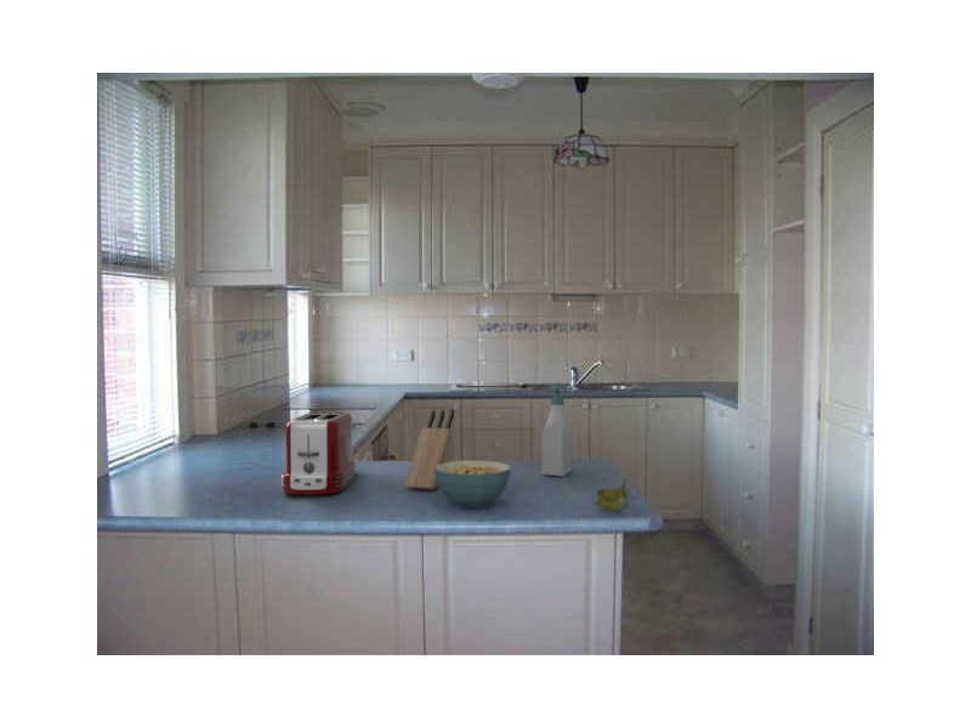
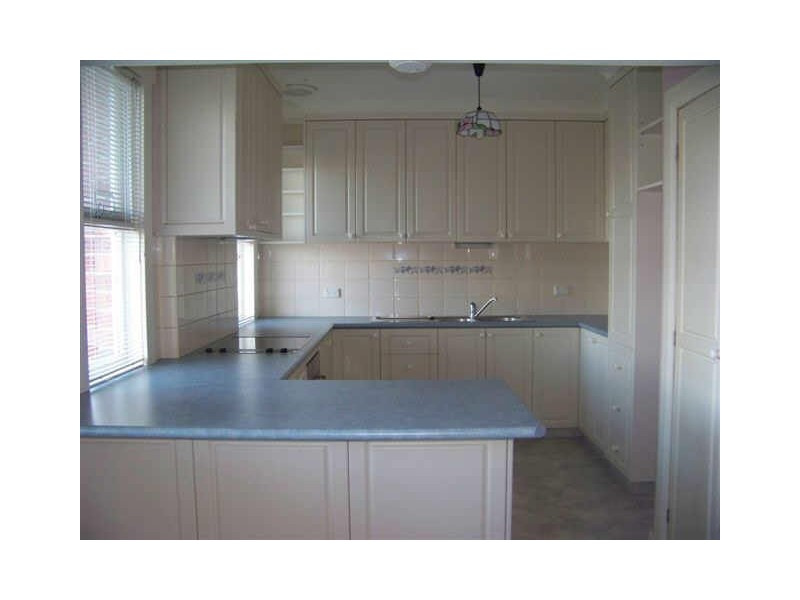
- soap bottle [540,382,575,478]
- cereal bowl [435,460,512,508]
- banana [583,478,629,512]
- toaster [279,411,358,495]
- knife block [403,408,455,490]
